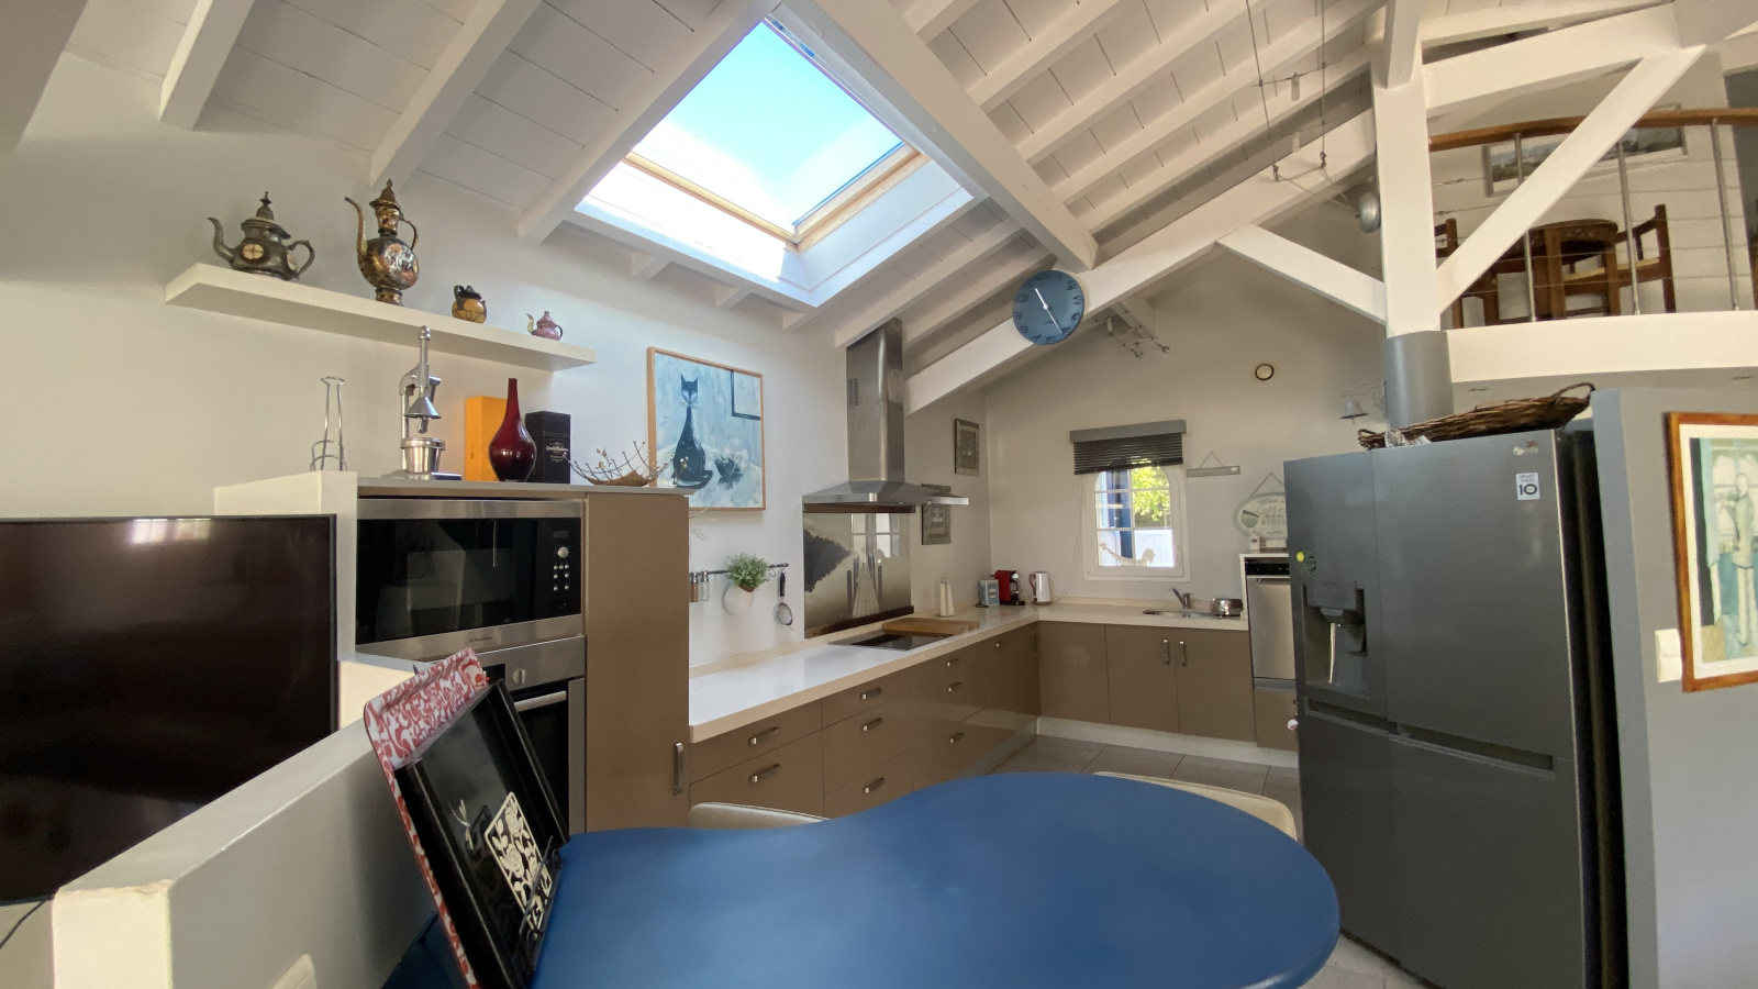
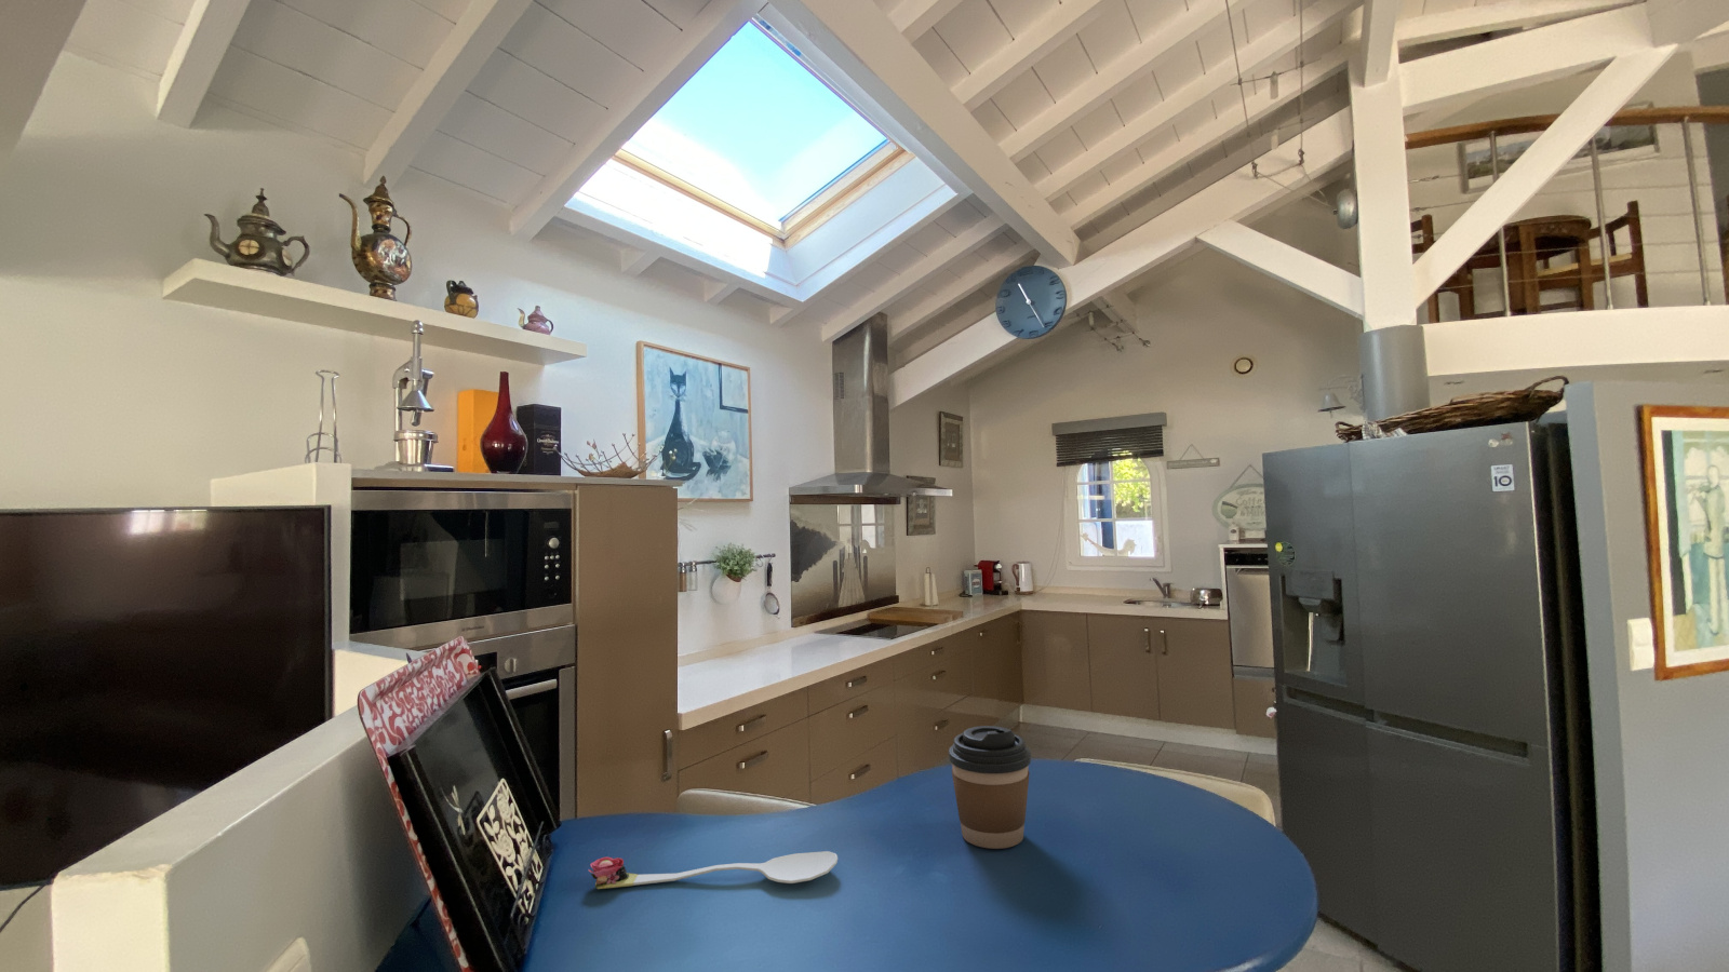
+ spoon [588,850,838,890]
+ coffee cup [948,725,1032,850]
